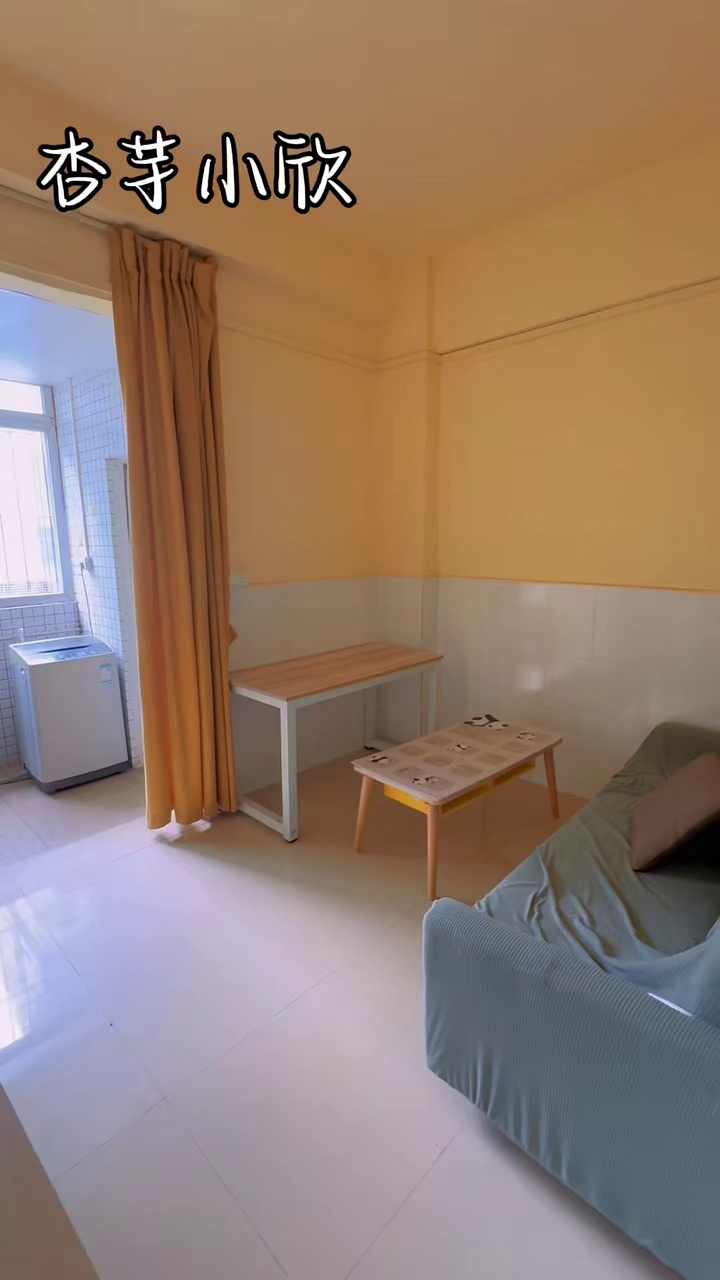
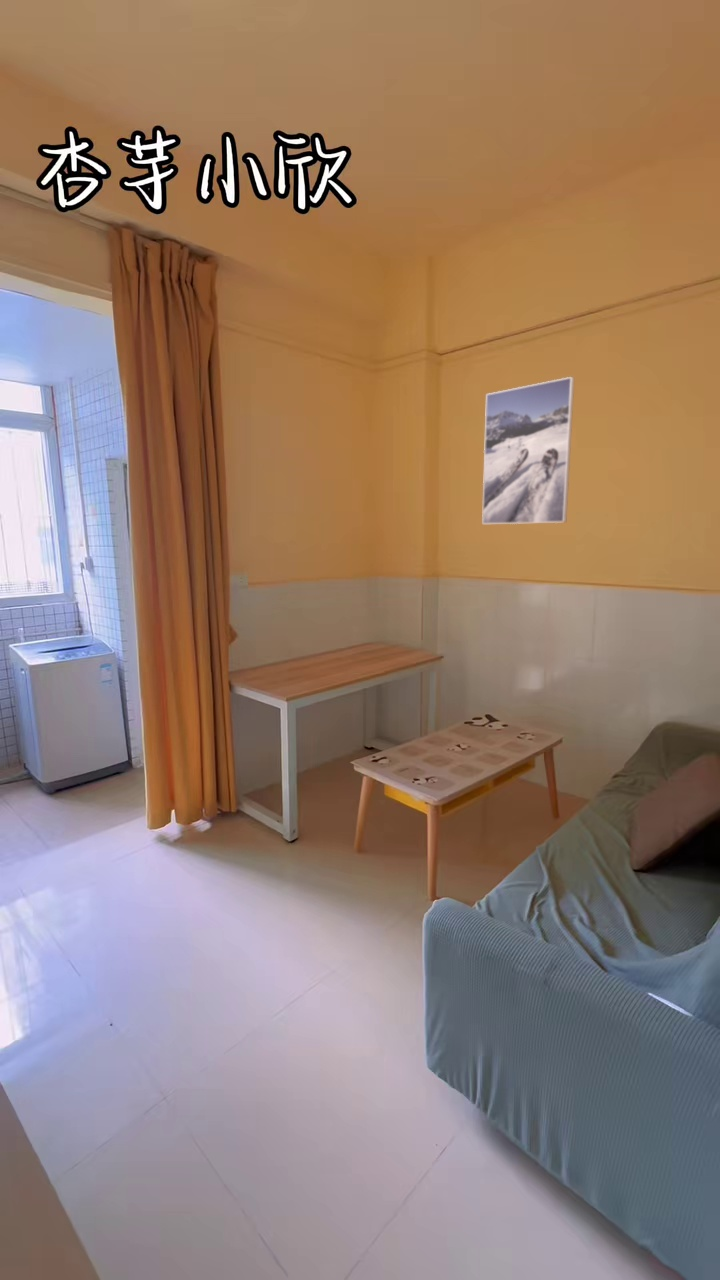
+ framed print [481,376,575,525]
